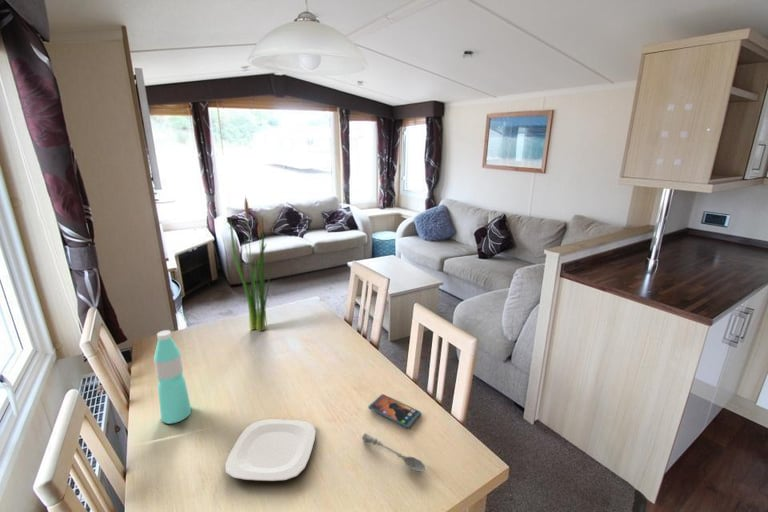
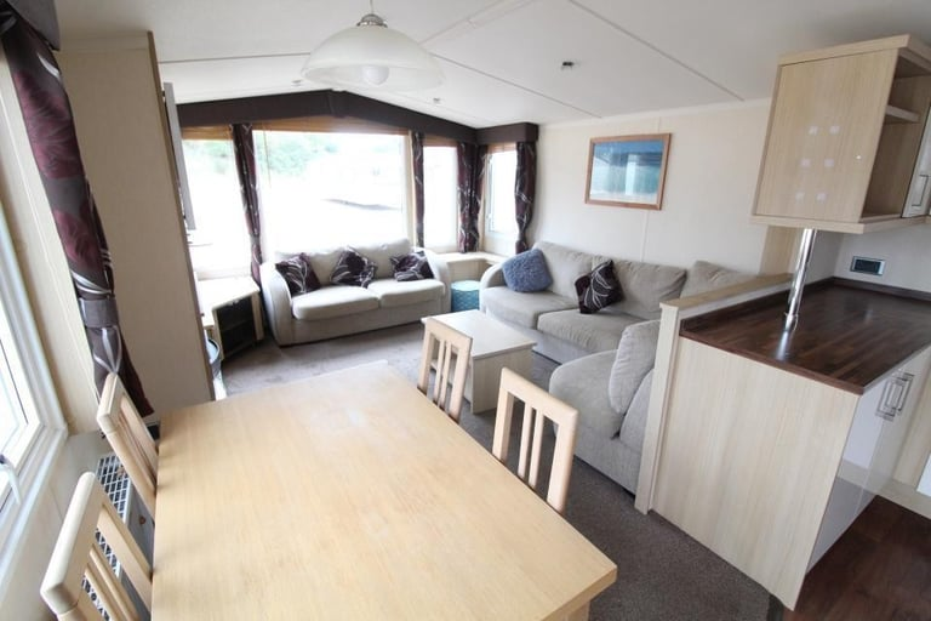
- water bottle [153,329,192,424]
- soupspoon [361,432,426,473]
- plate [224,418,317,482]
- plant [229,194,271,332]
- smartphone [367,393,422,429]
